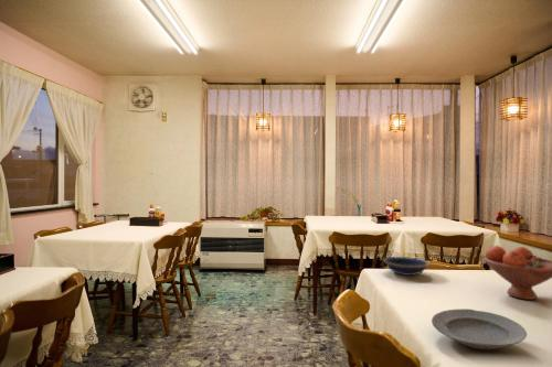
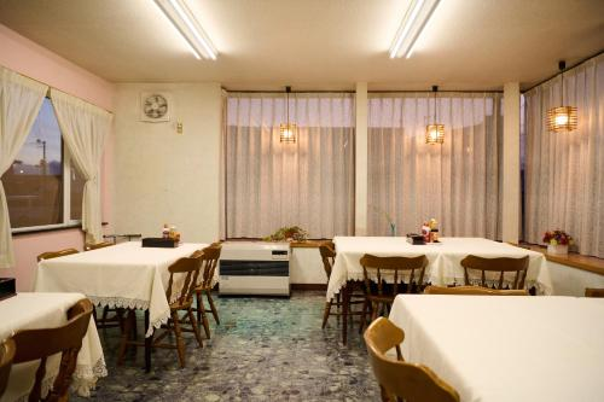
- plate [431,307,528,350]
- fruit bowl [482,245,552,301]
- bowl [382,256,432,277]
